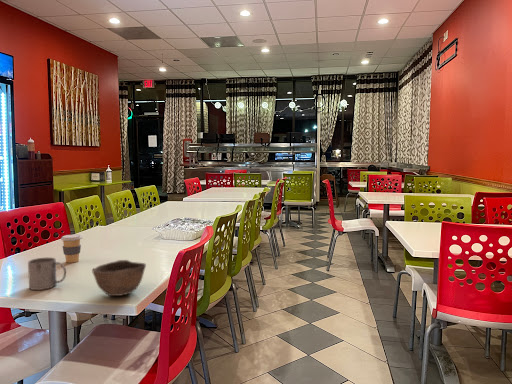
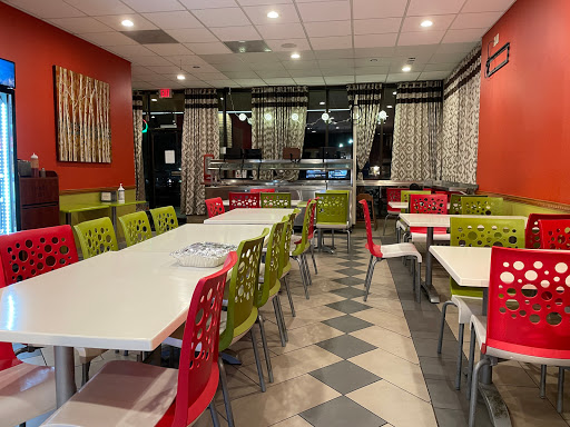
- mug [27,257,67,291]
- coffee cup [60,233,83,264]
- bowl [91,259,147,297]
